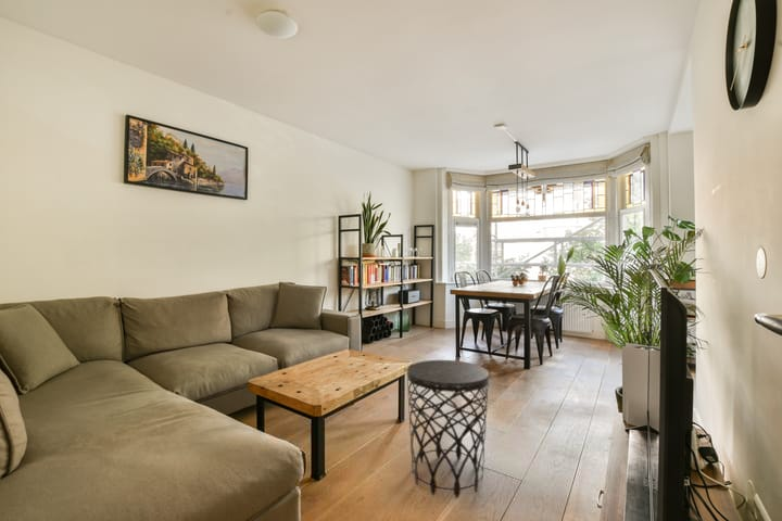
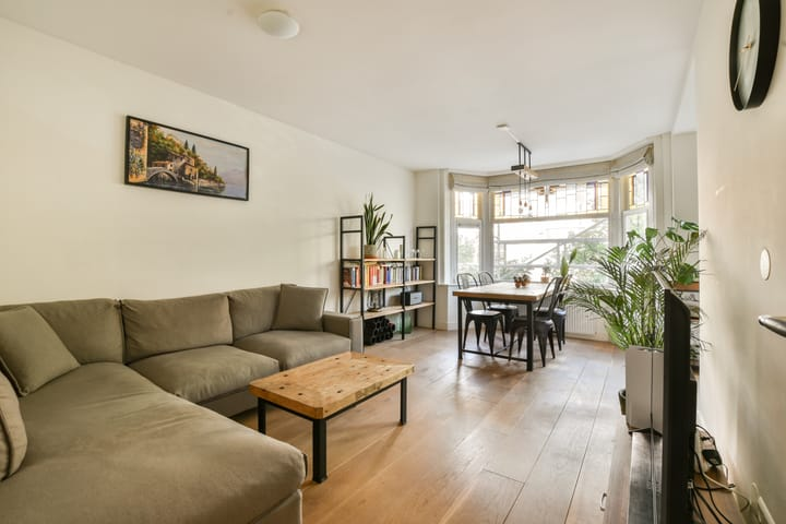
- side table [406,359,490,499]
